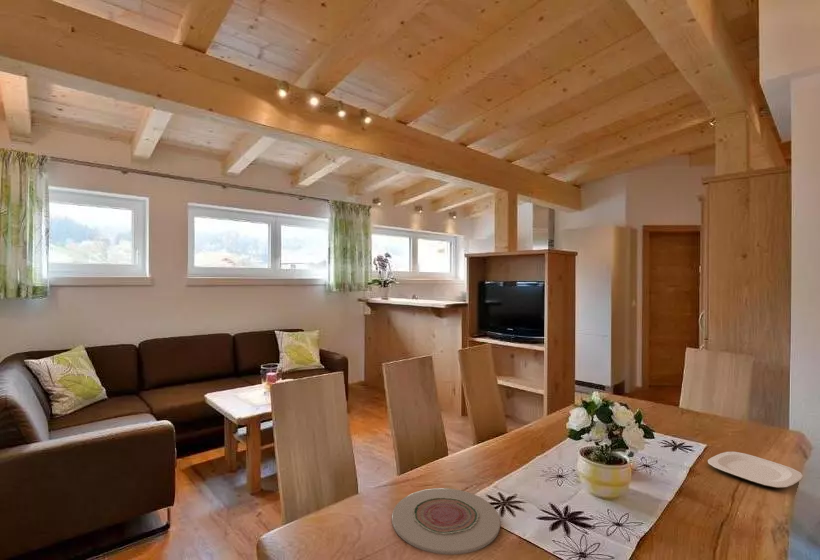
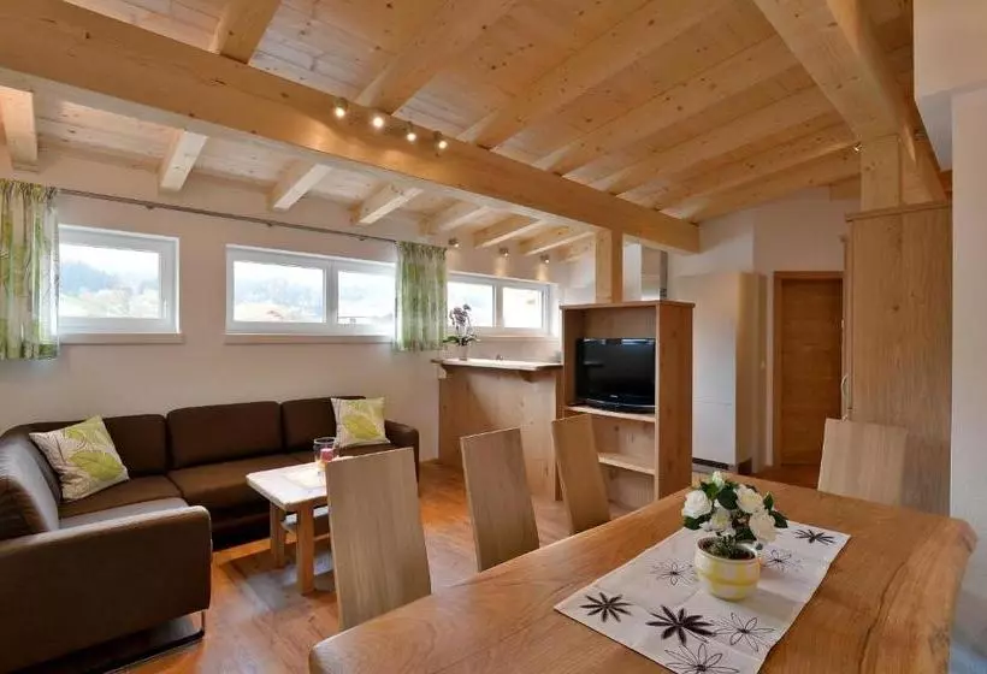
- plate [707,451,804,489]
- plate [391,487,501,555]
